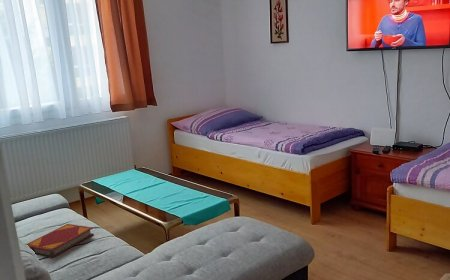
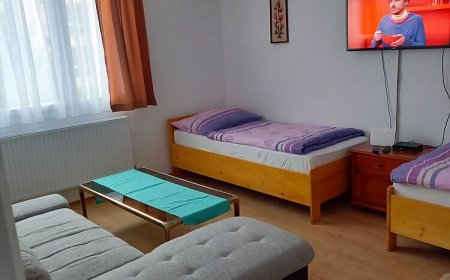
- hardback book [25,223,95,259]
